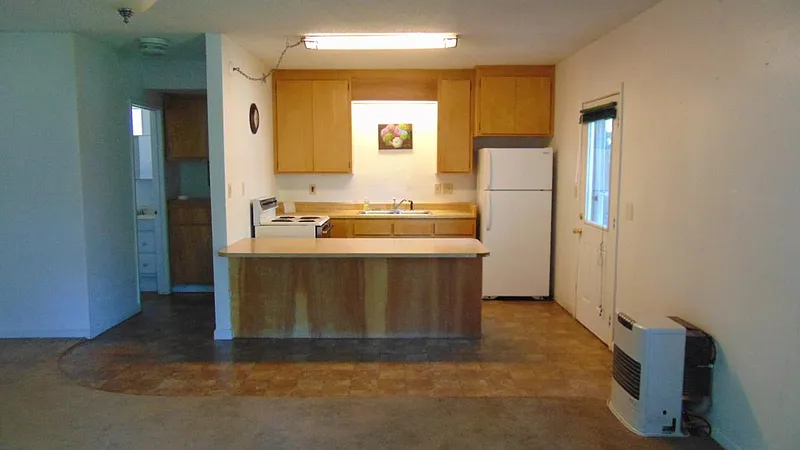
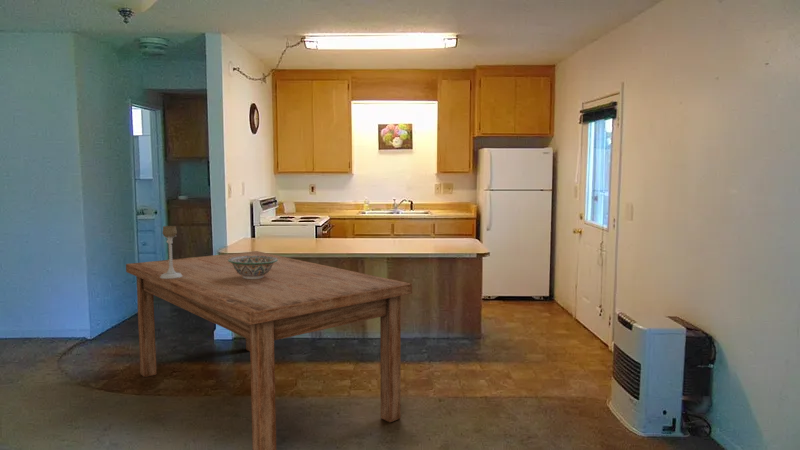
+ candle holder [160,225,182,279]
+ dining table [125,250,413,450]
+ decorative bowl [228,256,278,279]
